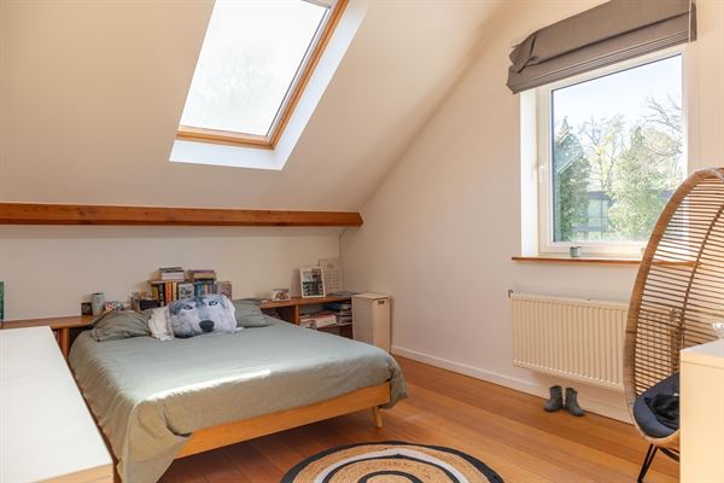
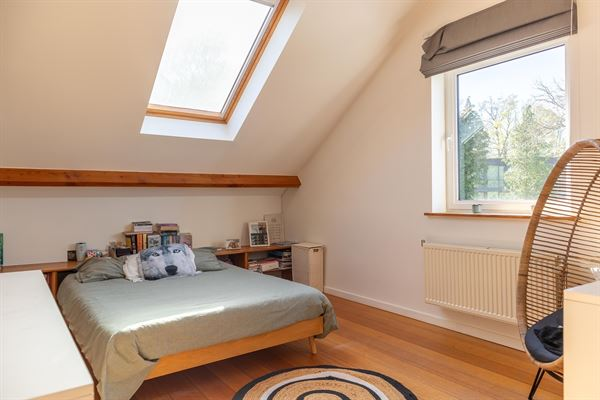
- boots [542,384,584,417]
